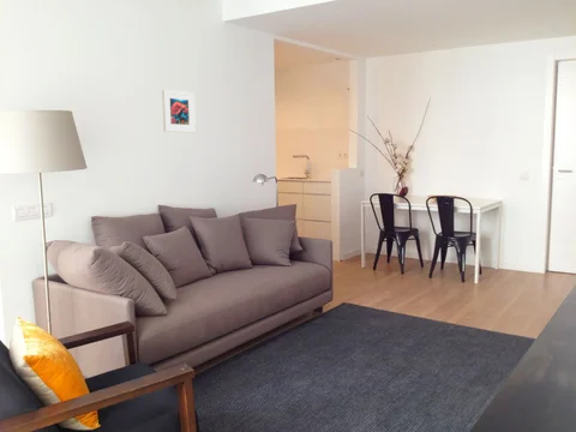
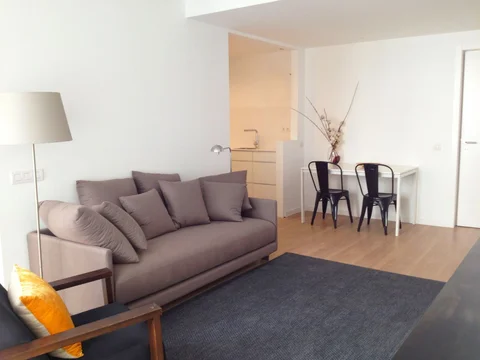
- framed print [161,89,197,133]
